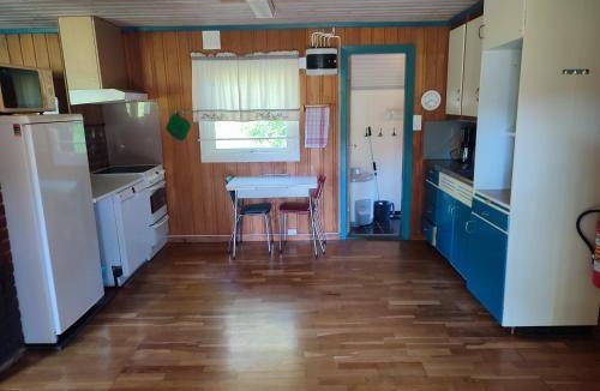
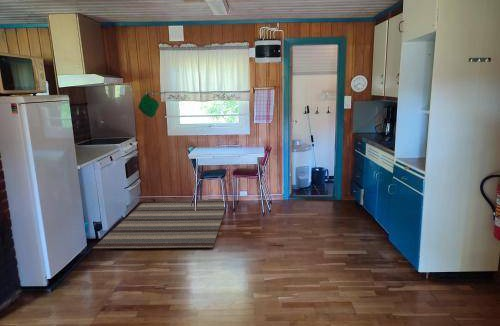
+ rug [92,198,229,250]
